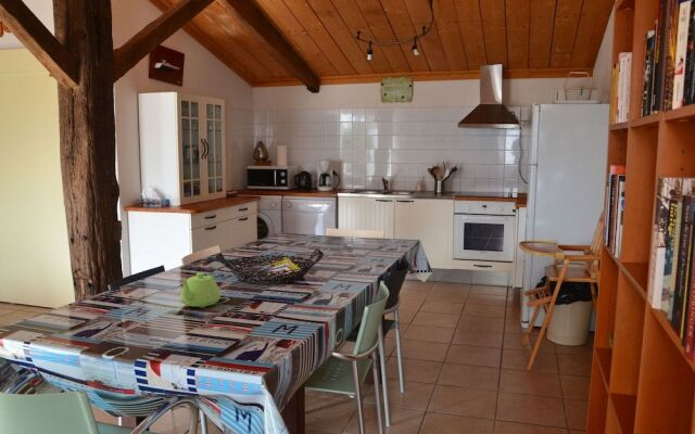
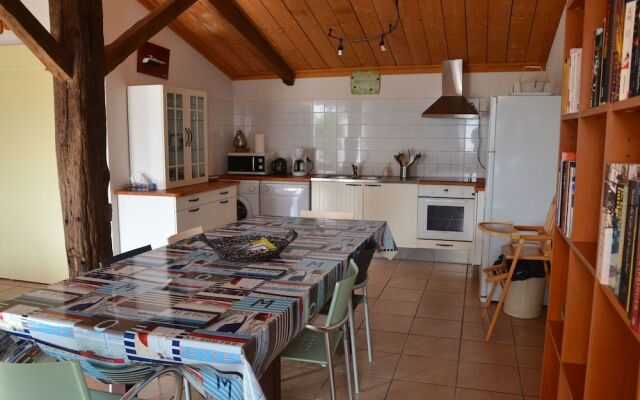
- teapot [179,271,222,308]
